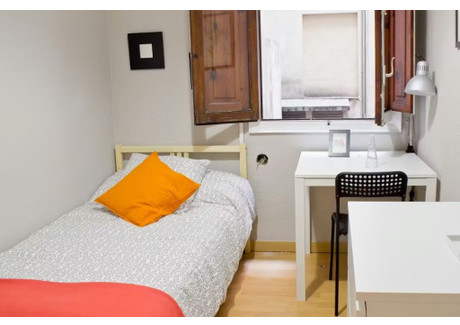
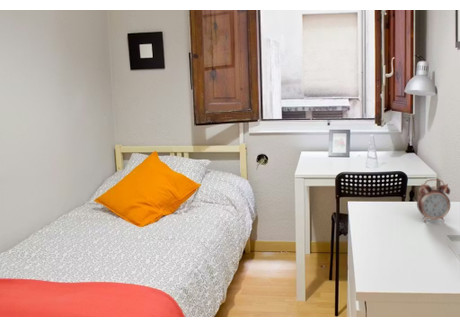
+ alarm clock [416,178,451,223]
